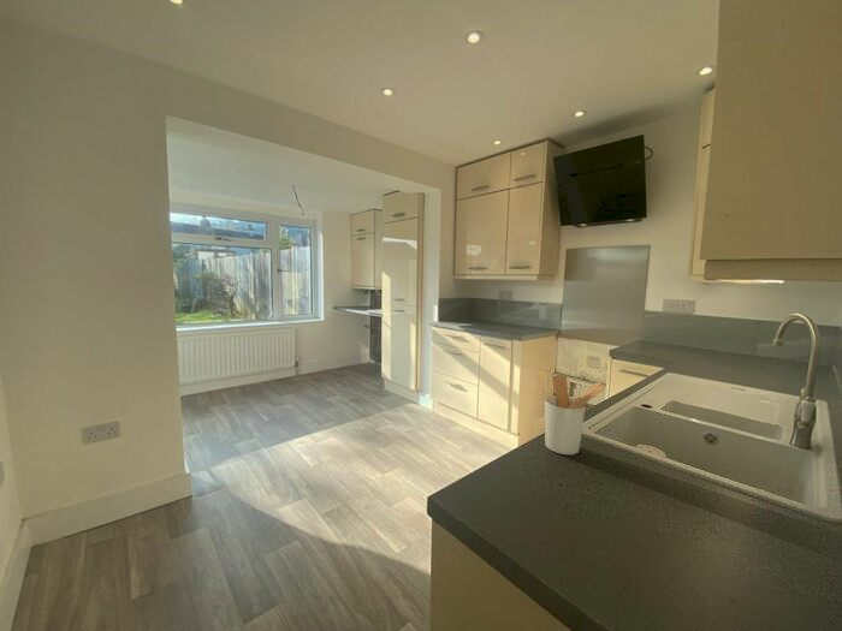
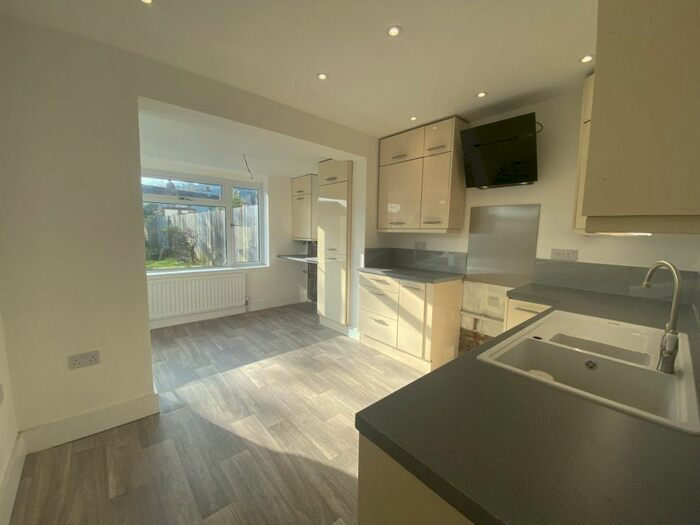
- utensil holder [544,373,606,456]
